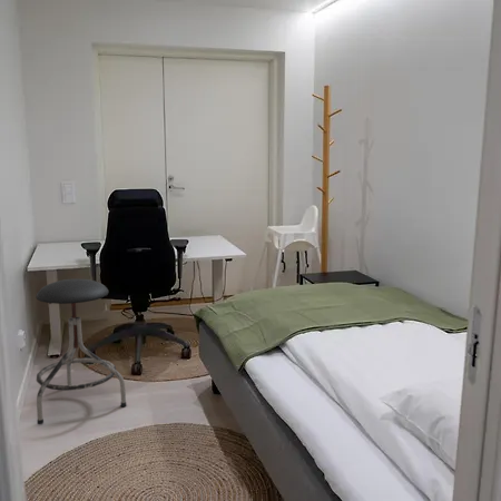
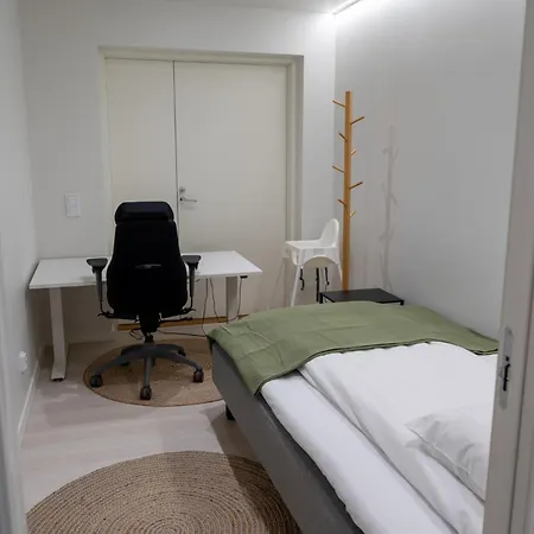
- stool [35,277,128,425]
